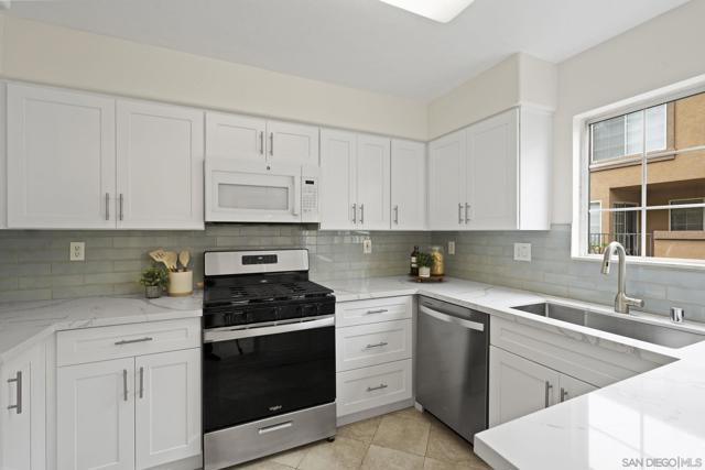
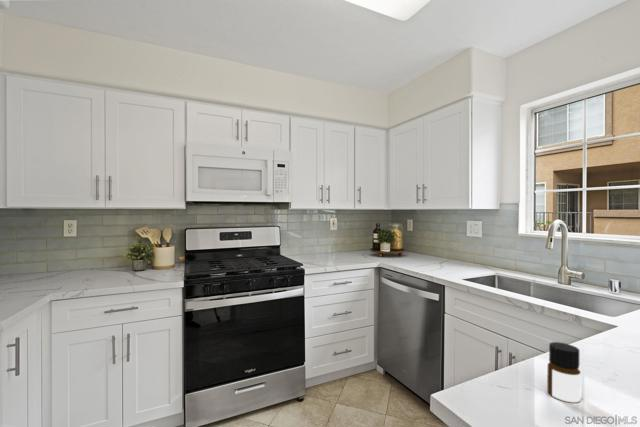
+ bottle [546,341,582,403]
